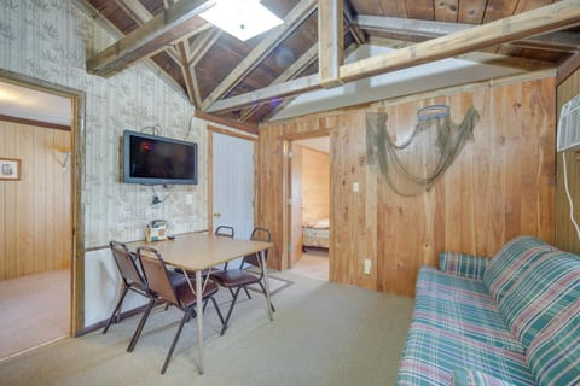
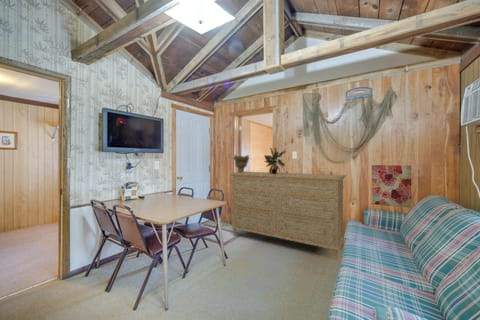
+ potted plant [263,146,286,174]
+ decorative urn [232,153,250,173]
+ dresser [229,171,347,261]
+ wall art [371,164,412,209]
